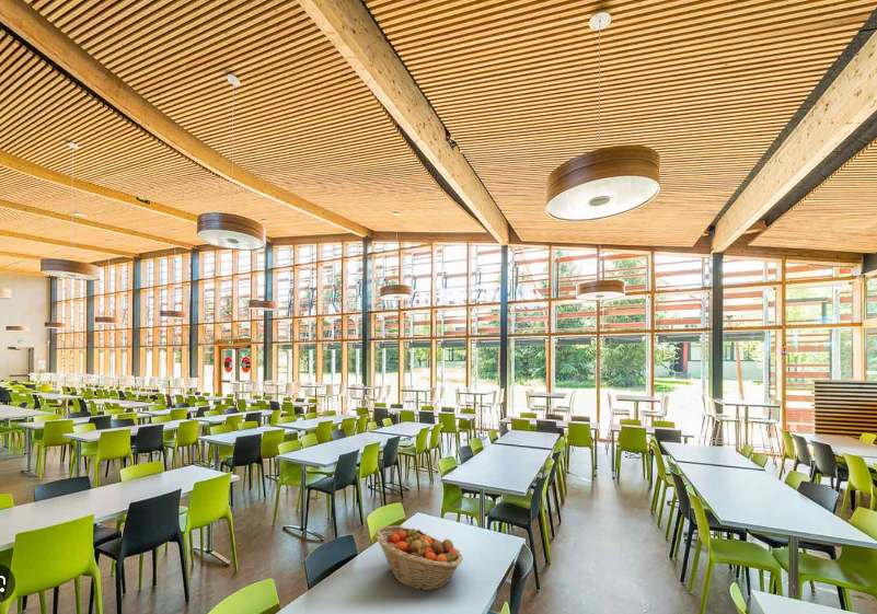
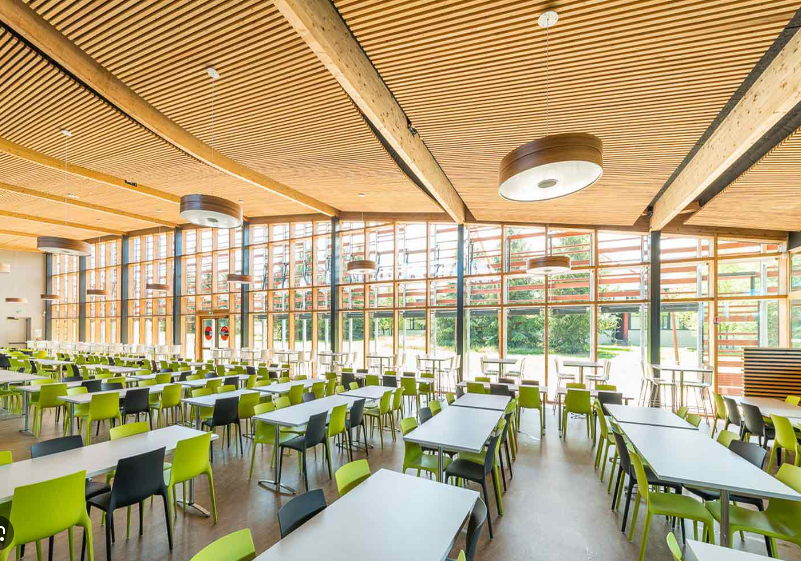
- fruit basket [373,524,464,591]
